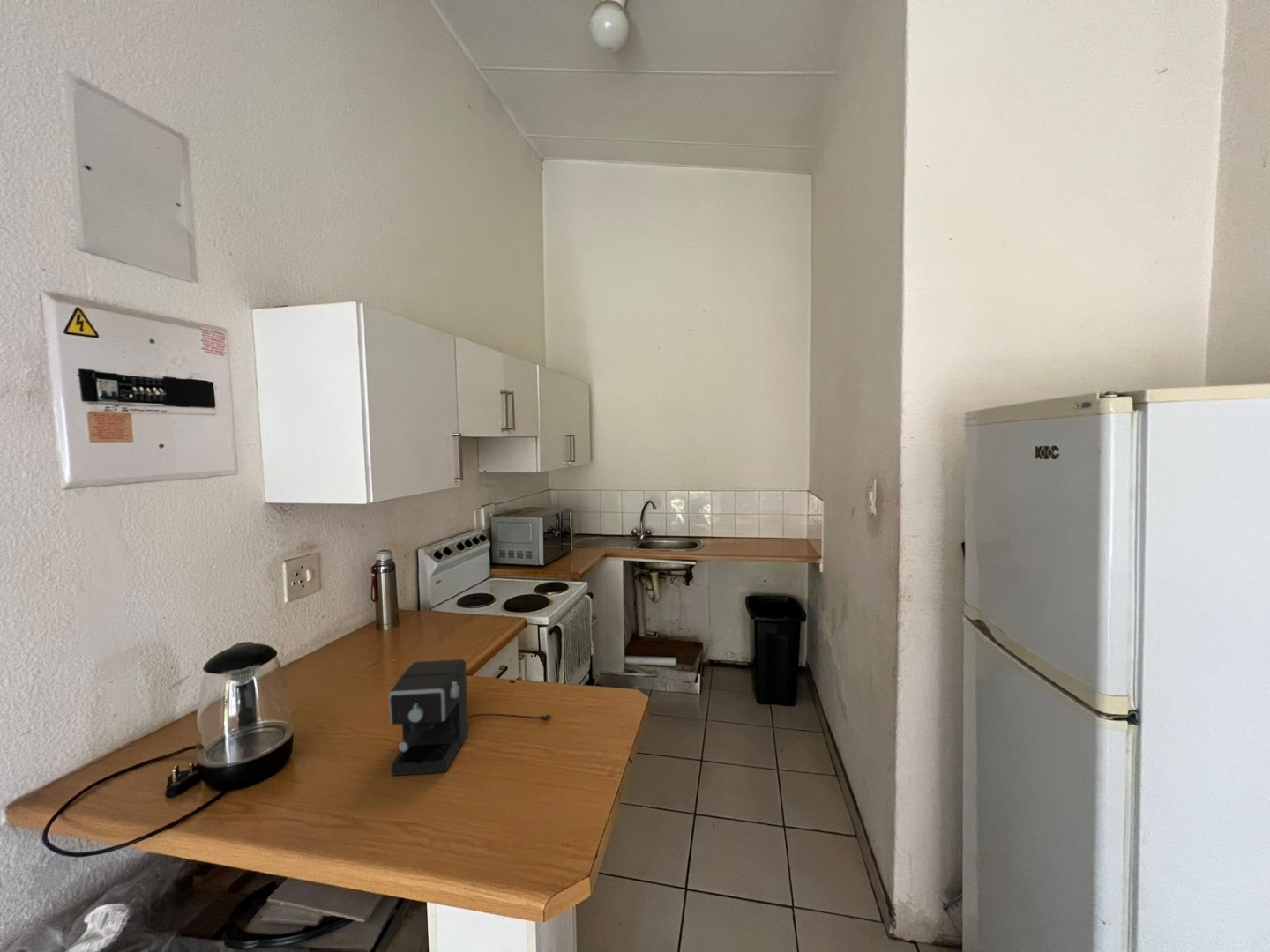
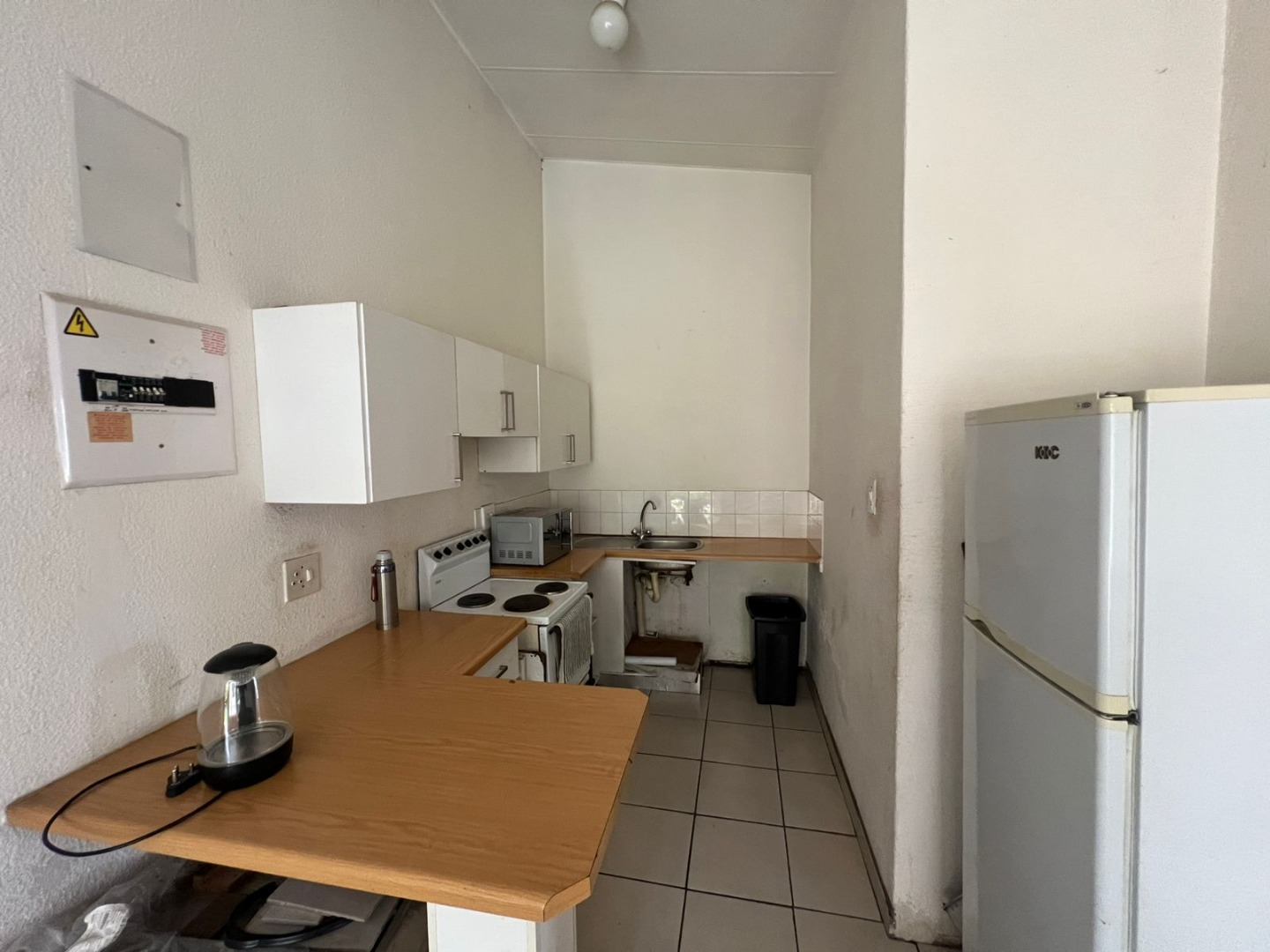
- coffee maker [388,658,551,777]
